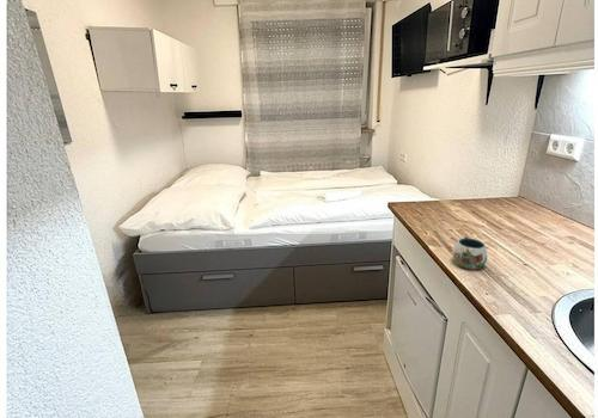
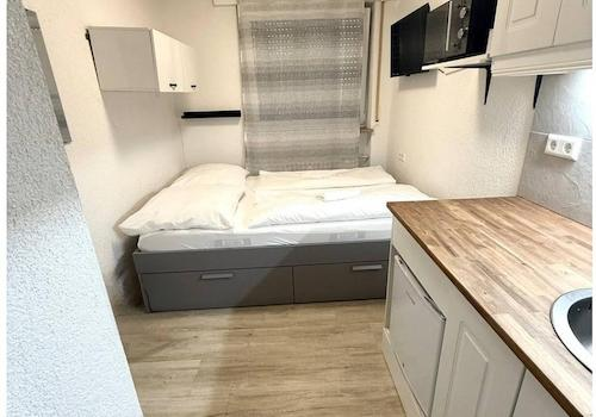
- mug [451,235,488,270]
